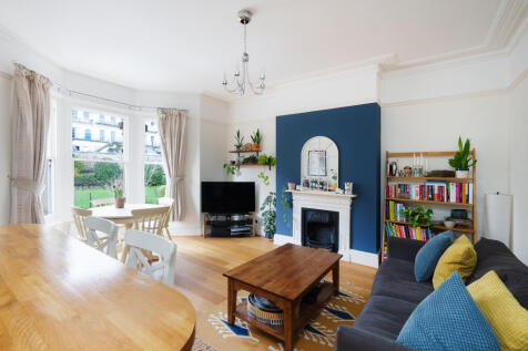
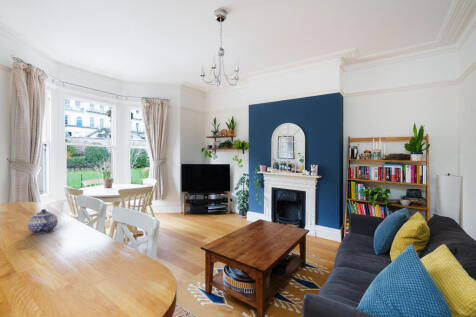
+ teapot [27,208,59,234]
